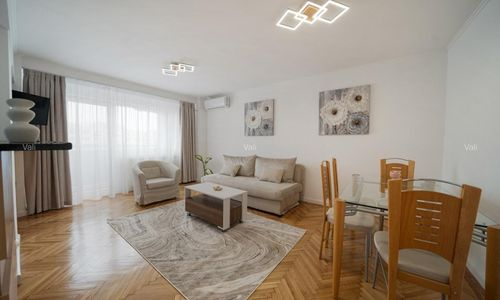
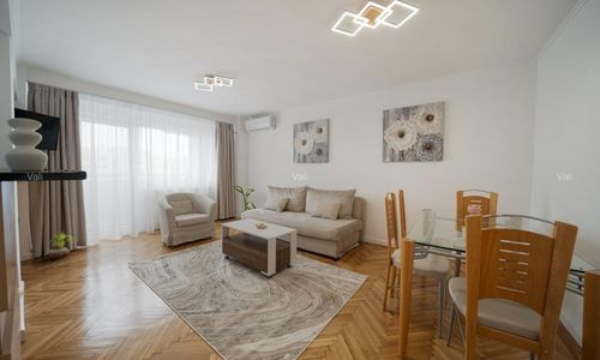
+ potted plant [44,230,76,260]
